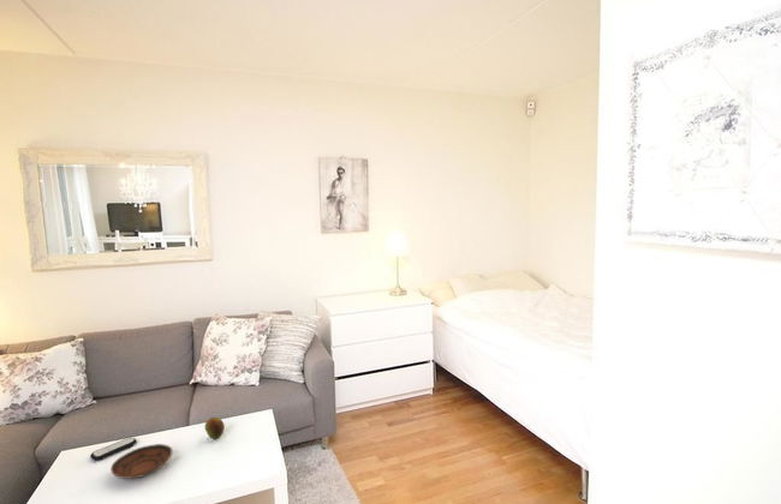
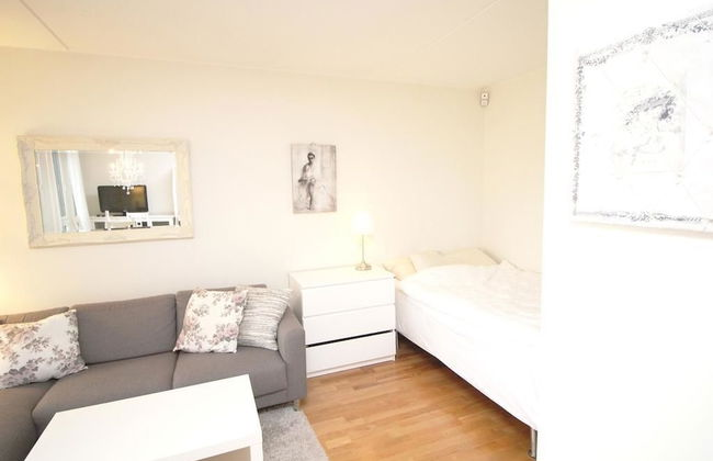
- bowl [109,443,173,480]
- fruit [204,416,226,440]
- remote control [89,437,138,462]
